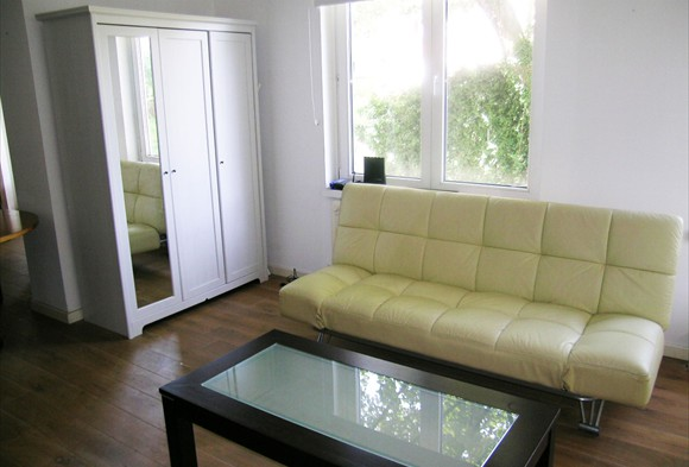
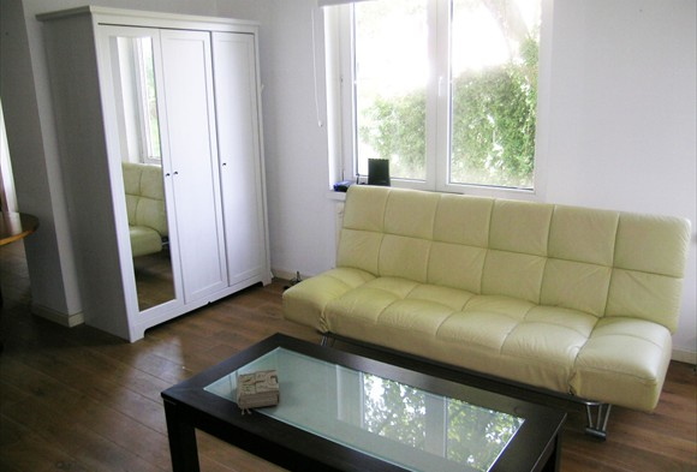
+ diary [236,369,281,416]
